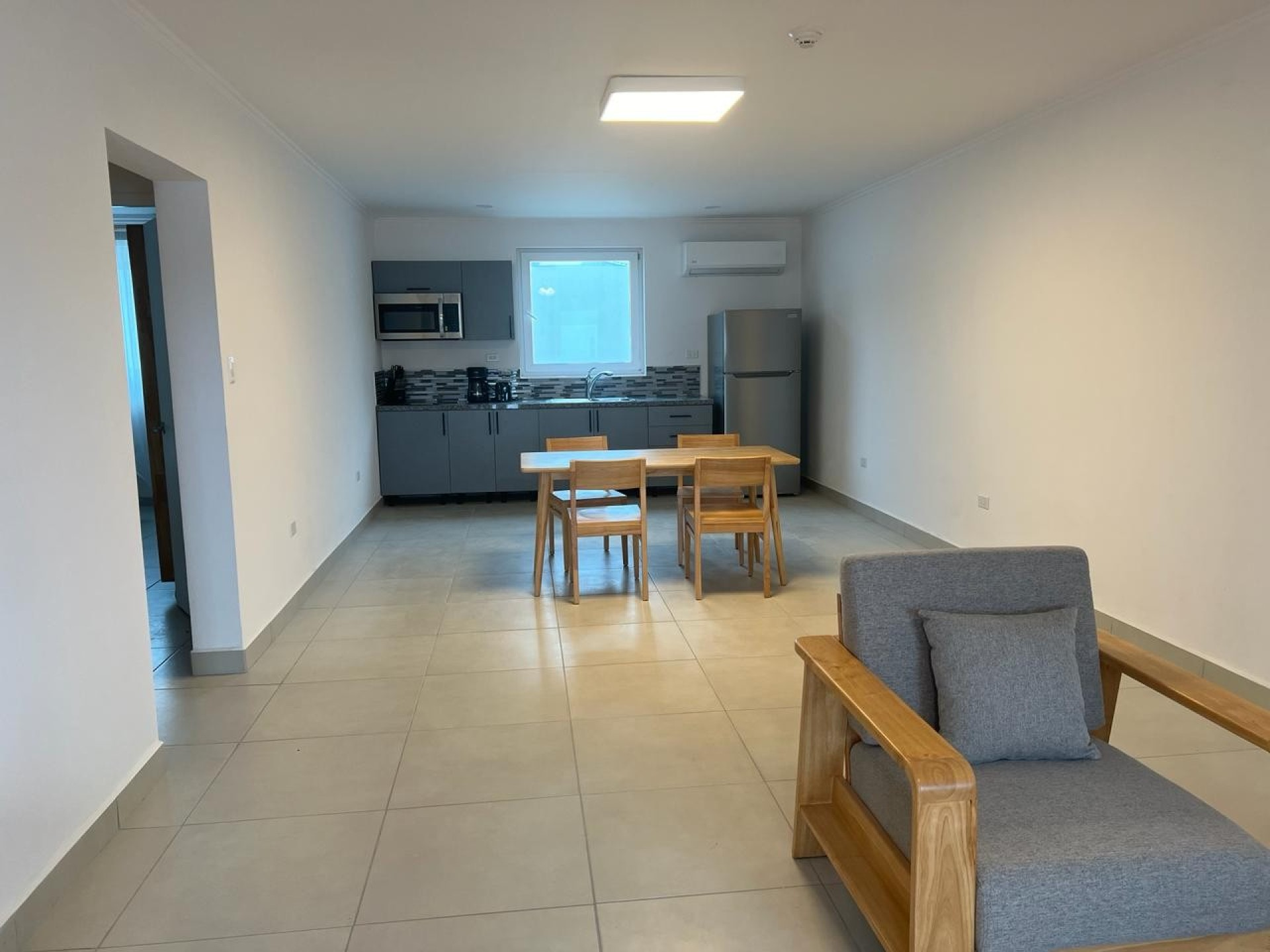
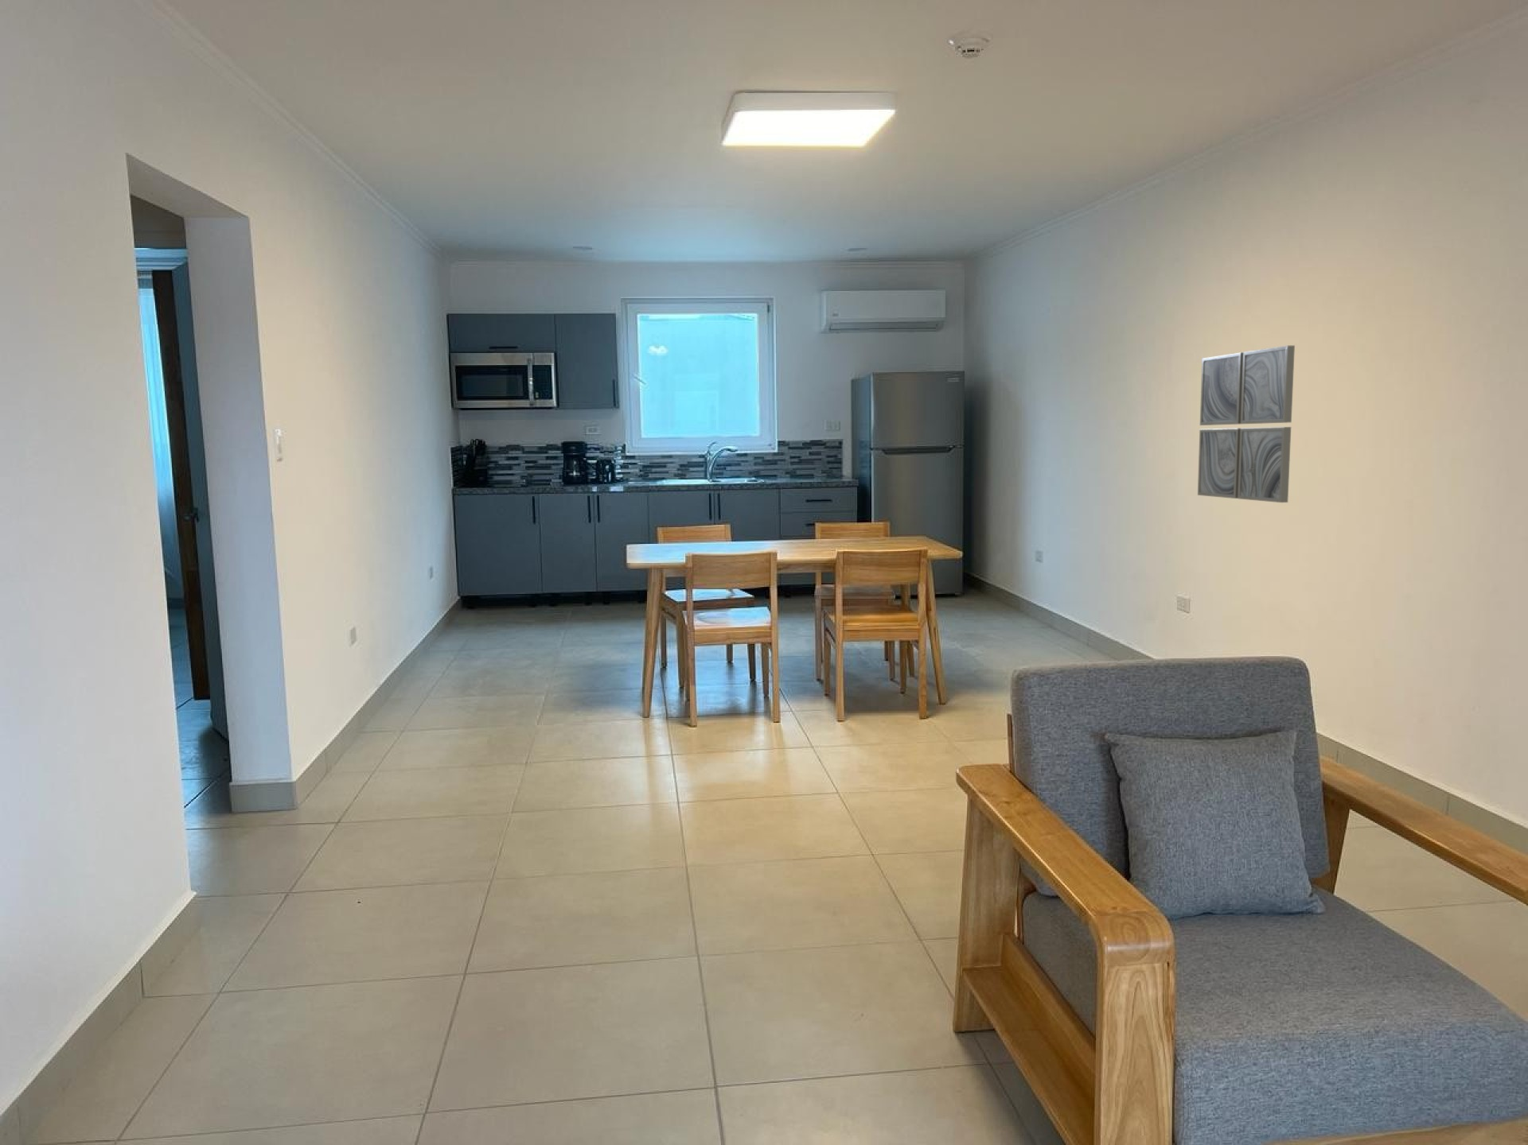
+ wall art [1197,344,1296,503]
